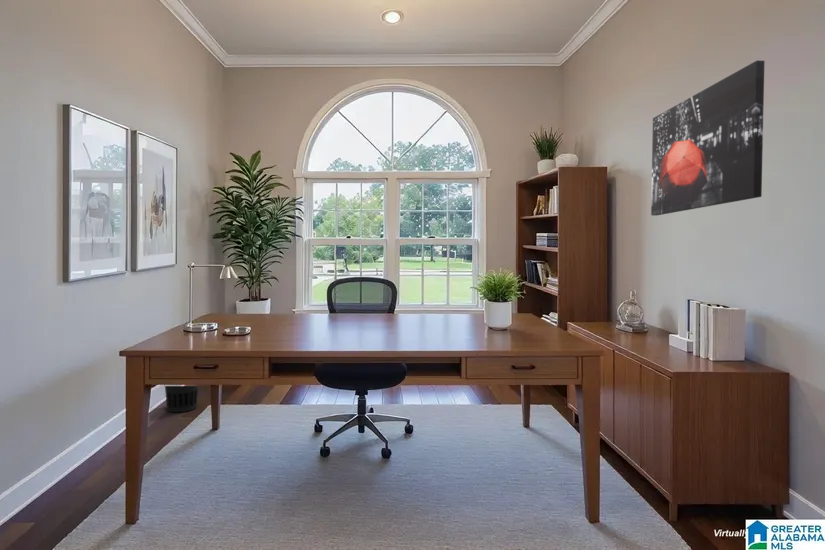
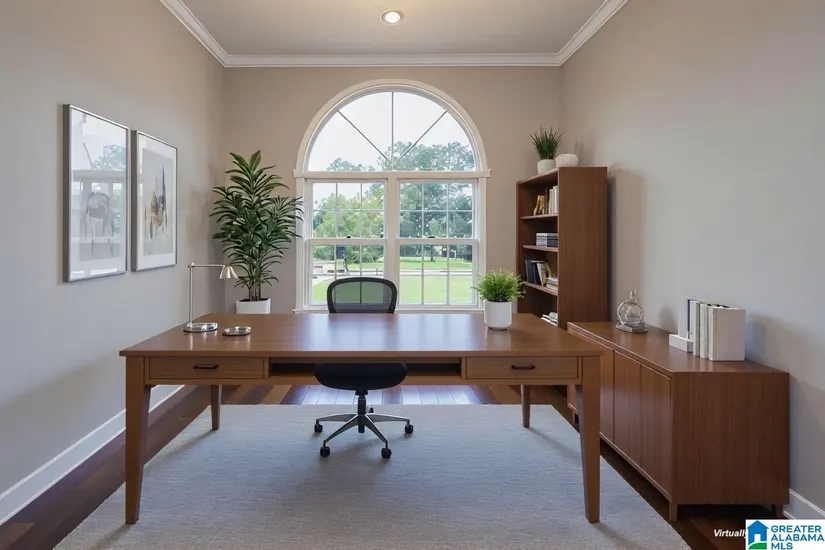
- wall art [650,60,766,217]
- wastebasket [164,385,199,413]
